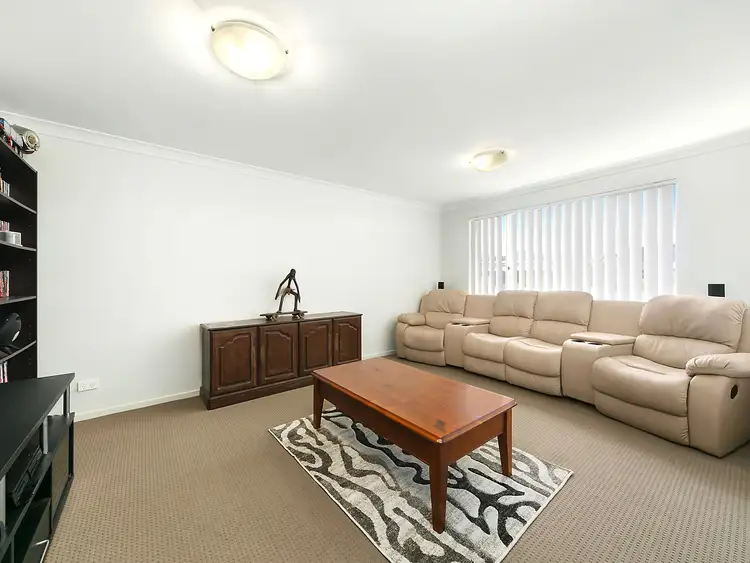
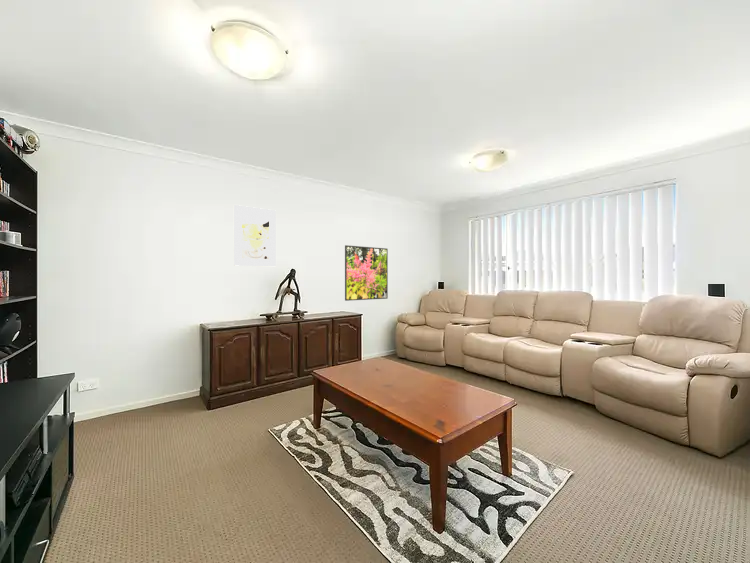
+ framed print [344,244,389,302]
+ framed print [233,204,277,267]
